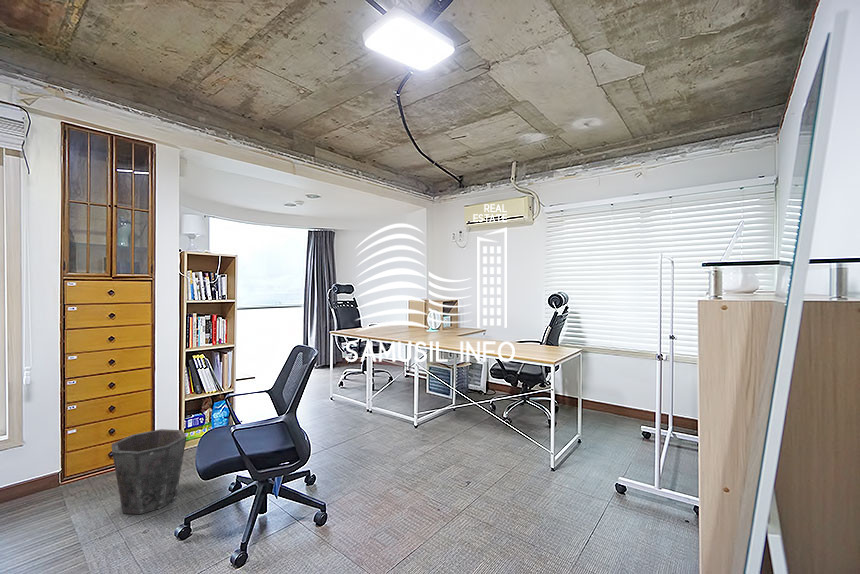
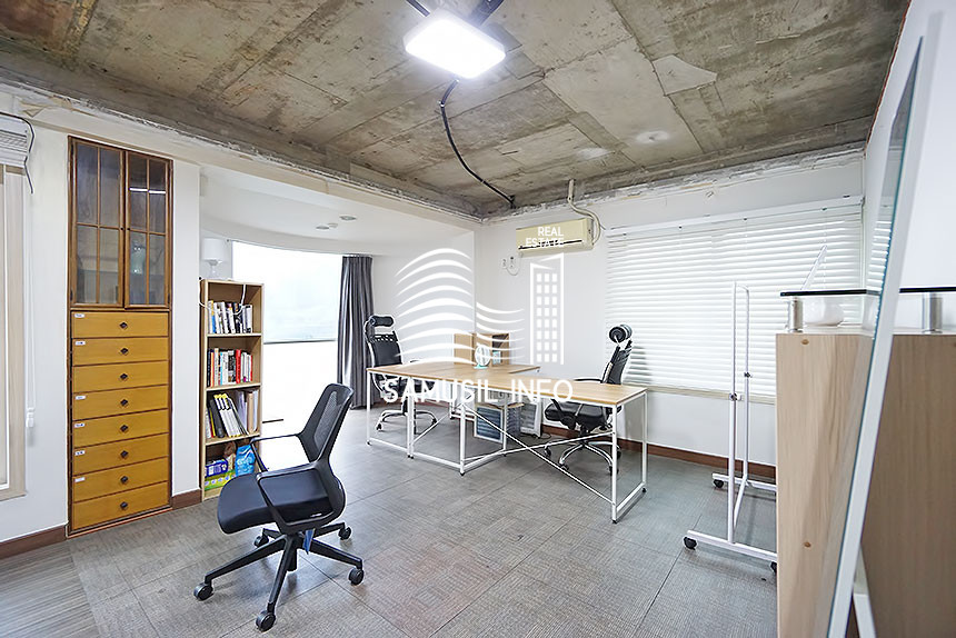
- waste bin [110,428,187,515]
